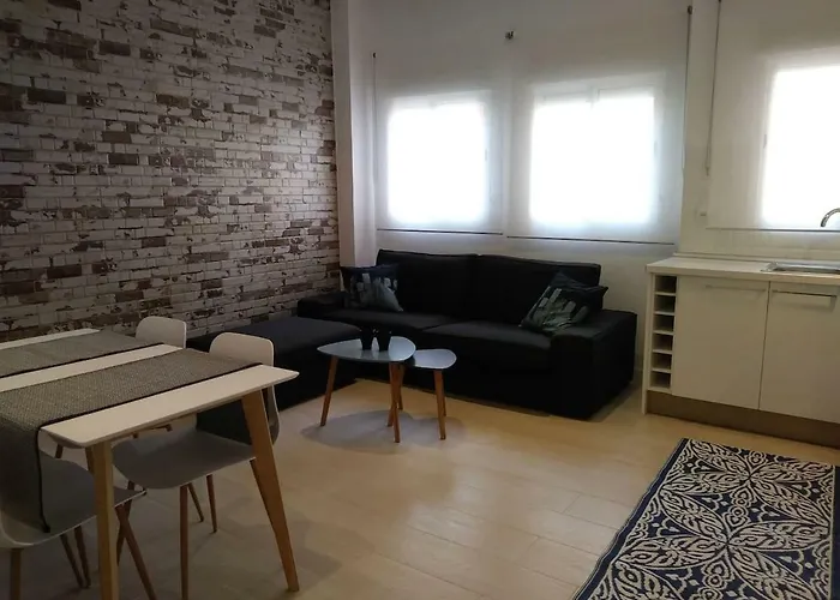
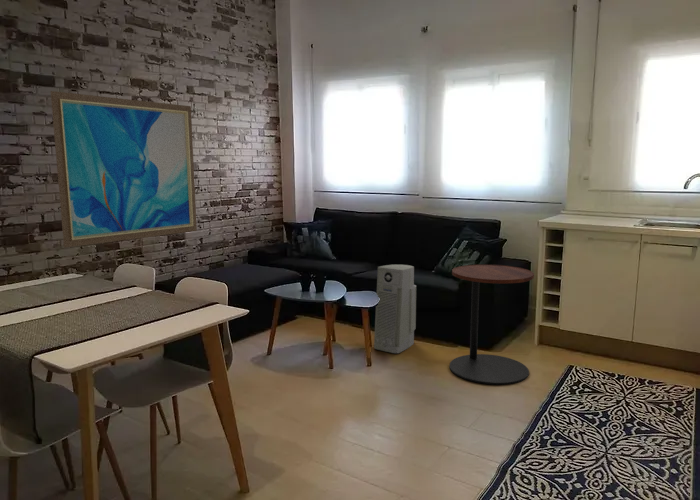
+ side table [449,263,535,386]
+ air purifier [373,264,417,354]
+ wall art [50,90,198,249]
